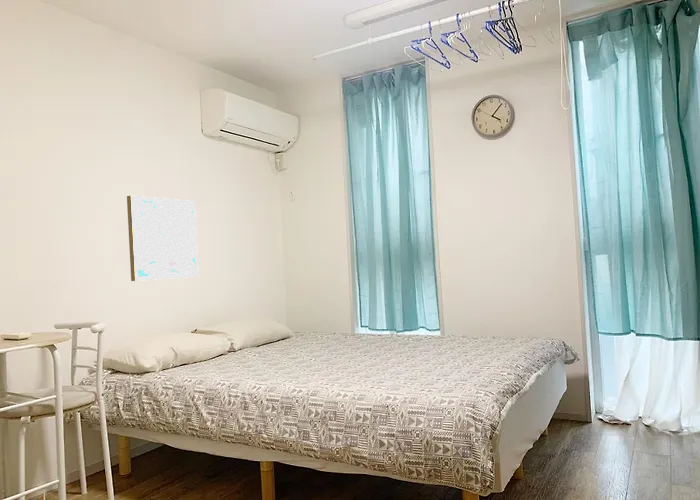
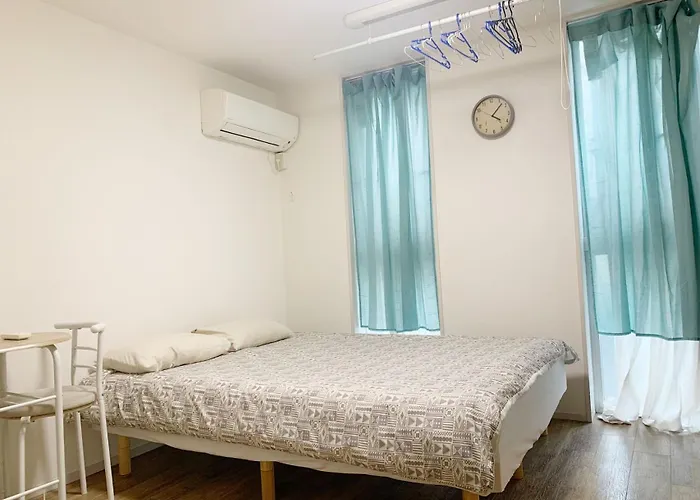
- wall art [126,195,200,282]
